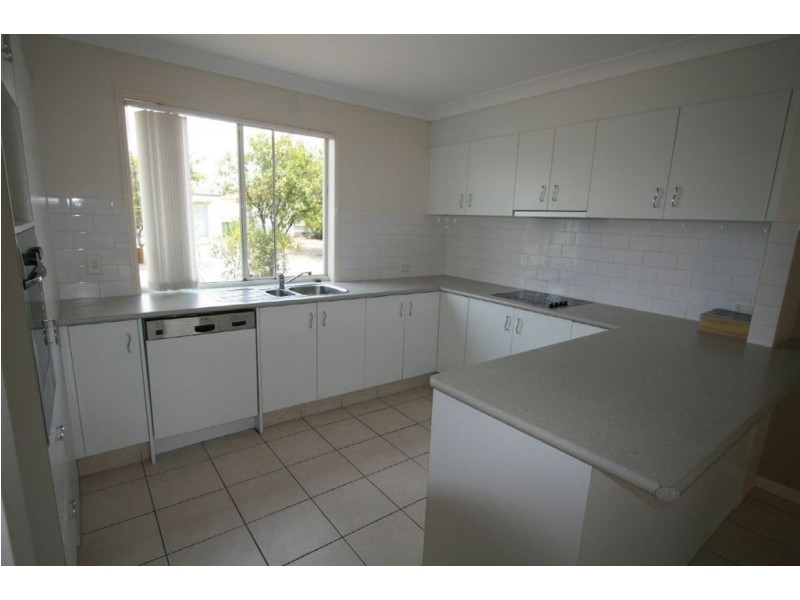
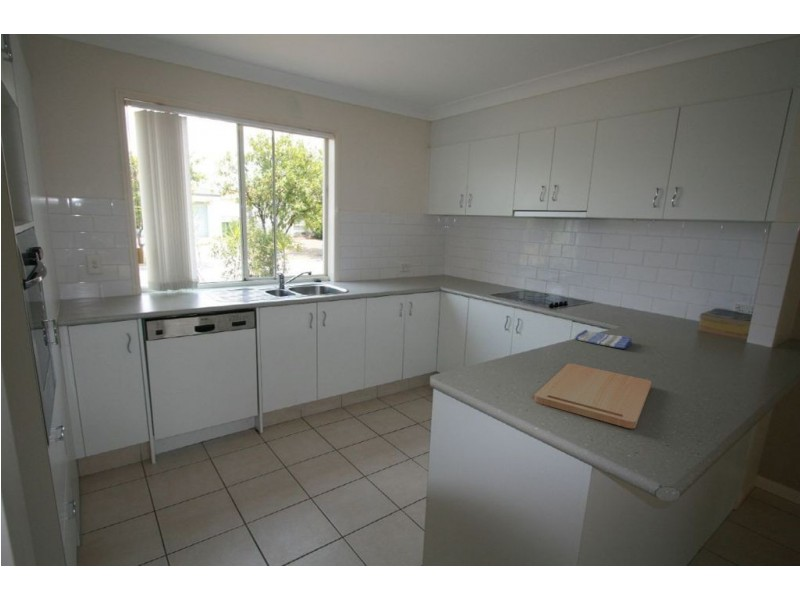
+ cutting board [534,363,652,429]
+ dish towel [573,329,633,350]
